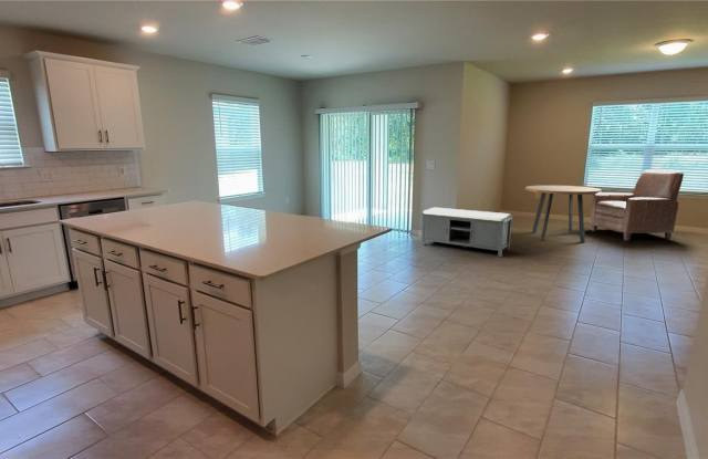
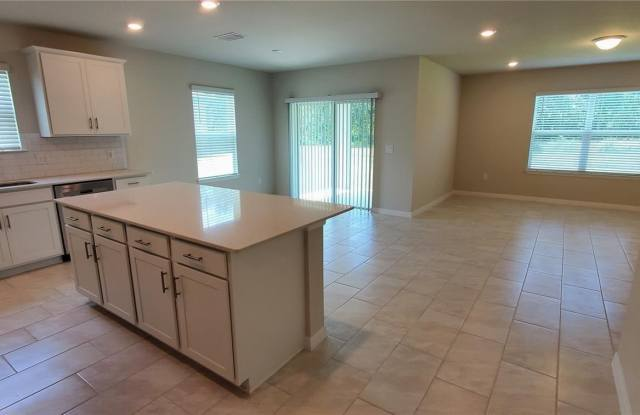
- bench [420,207,513,258]
- chair [589,168,685,242]
- dining table [524,185,603,243]
